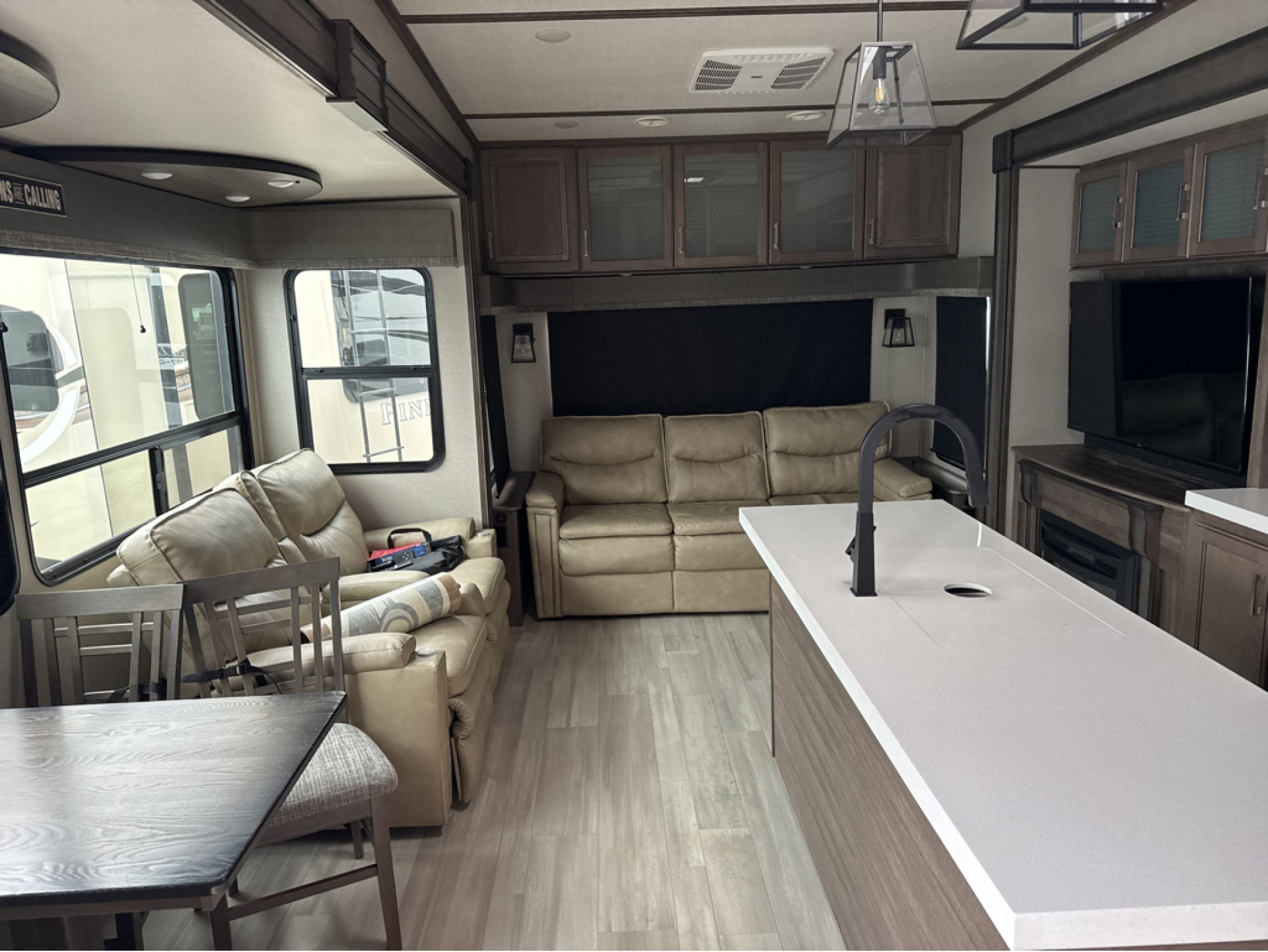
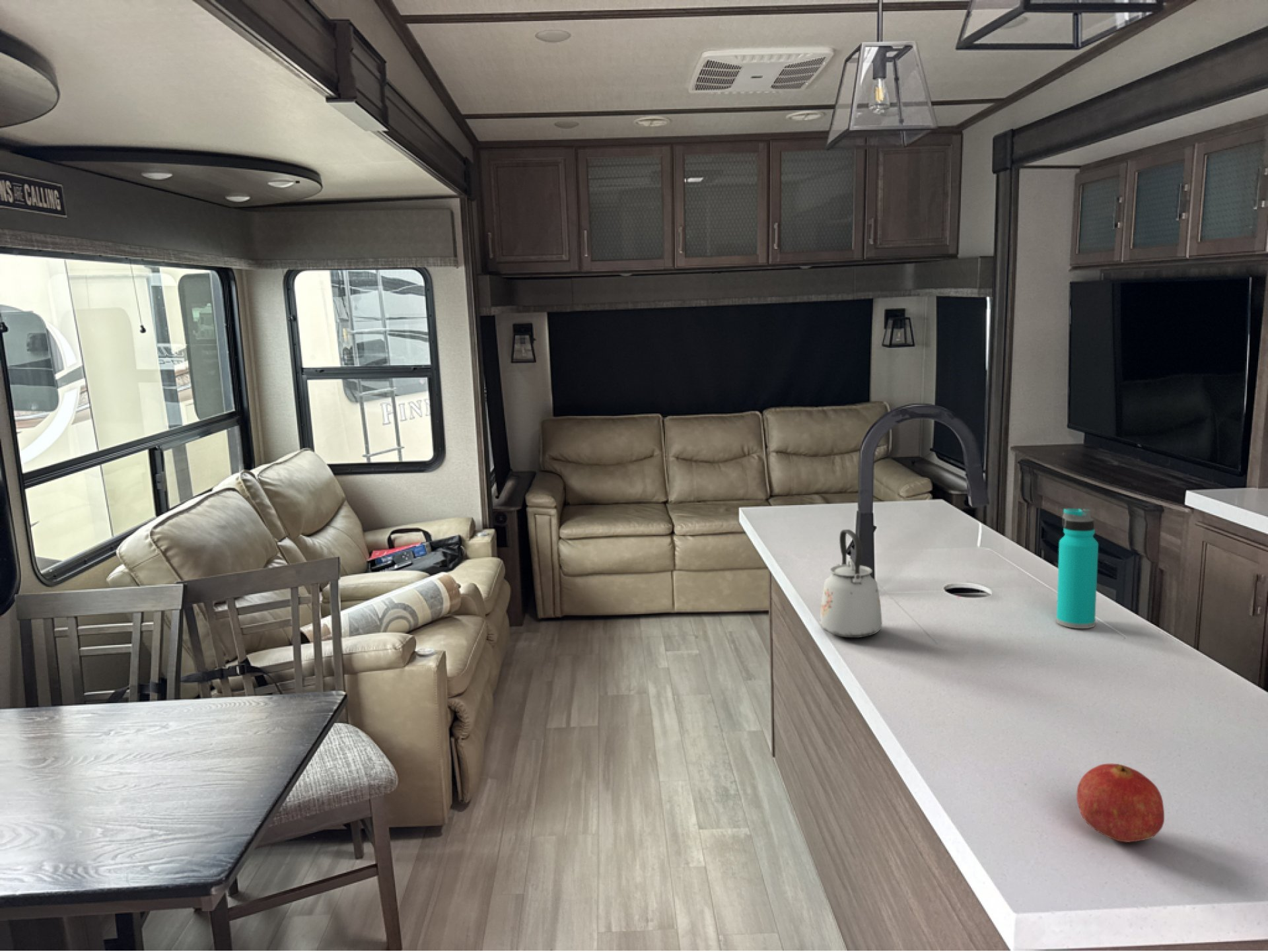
+ water bottle [1056,508,1099,629]
+ kettle [819,529,883,638]
+ fruit [1076,763,1165,843]
